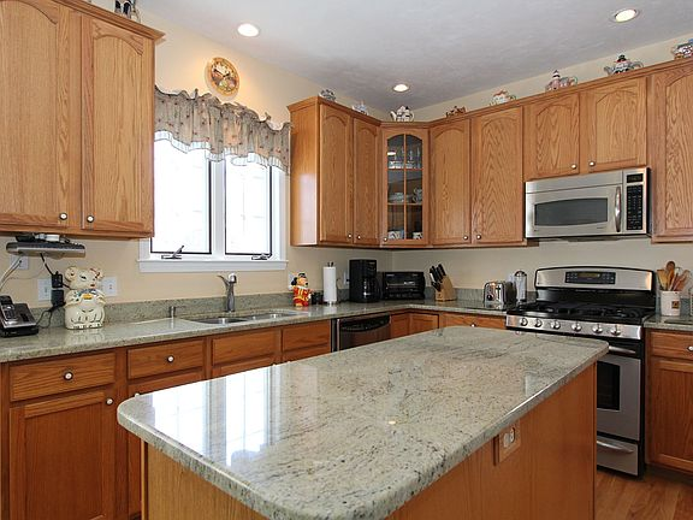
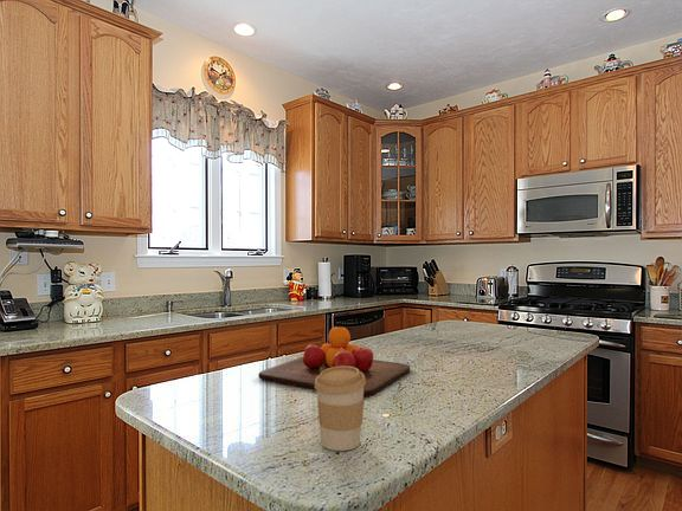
+ chopping board [257,325,411,399]
+ coffee cup [315,366,366,452]
